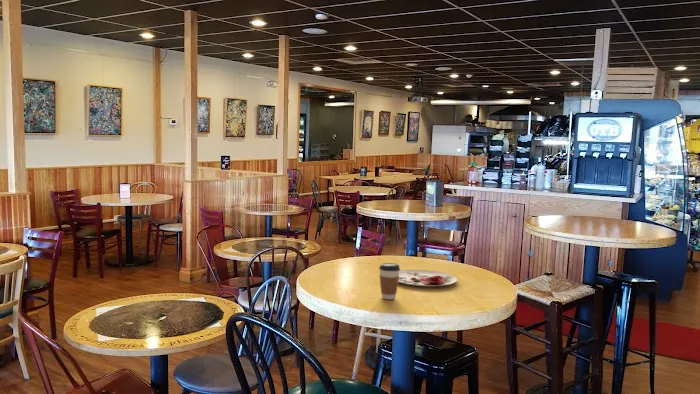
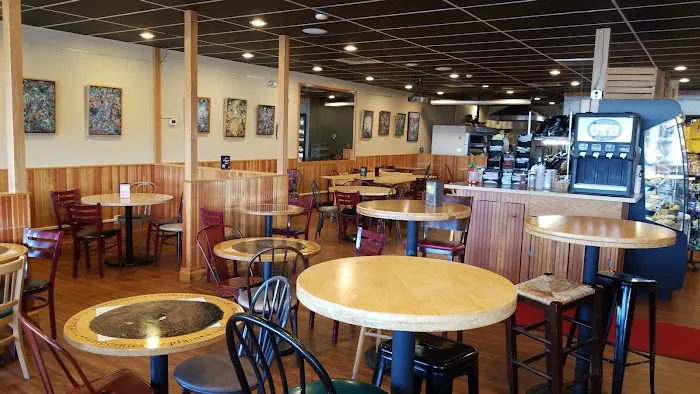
- plate [398,269,458,287]
- coffee cup [378,262,401,301]
